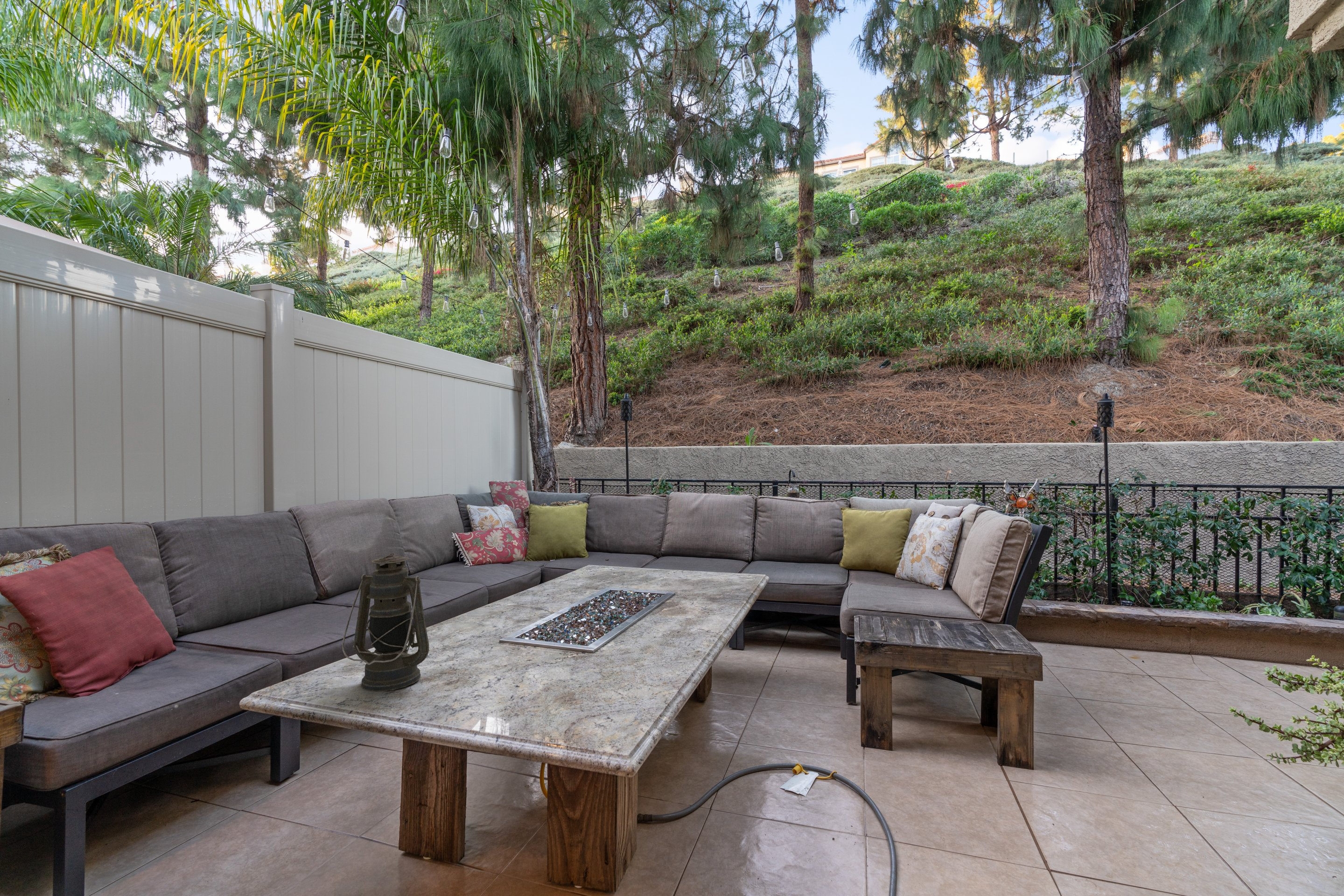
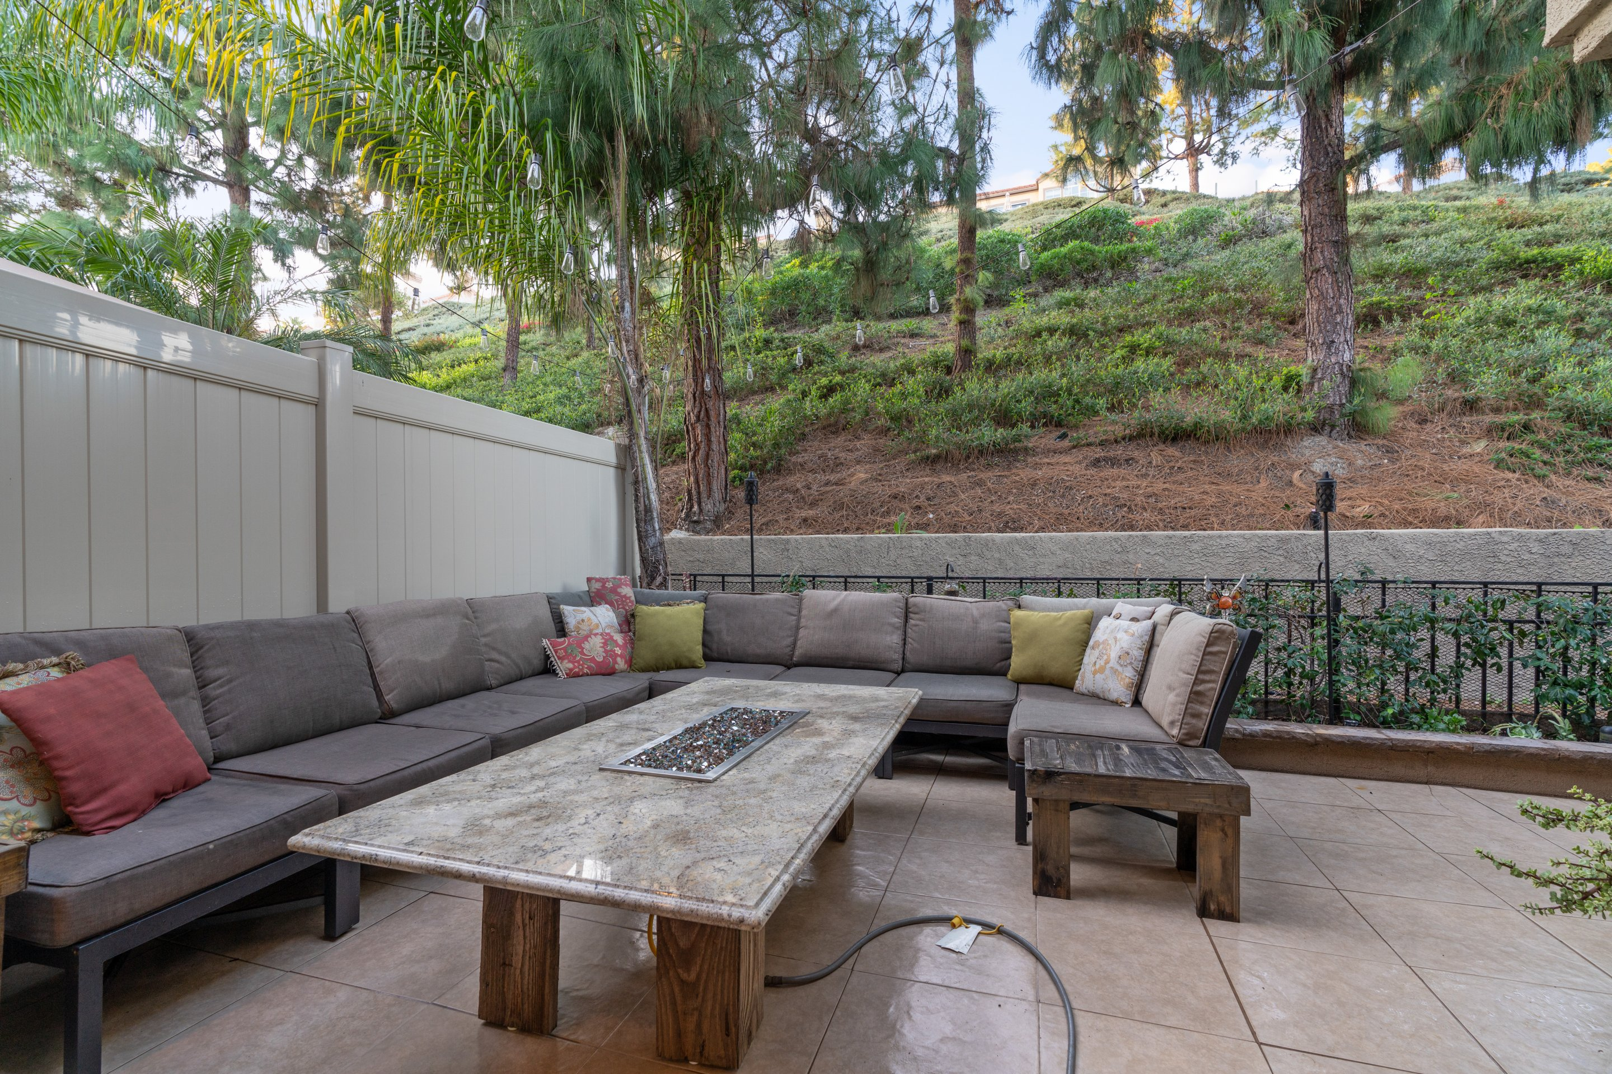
- lantern [342,553,429,692]
